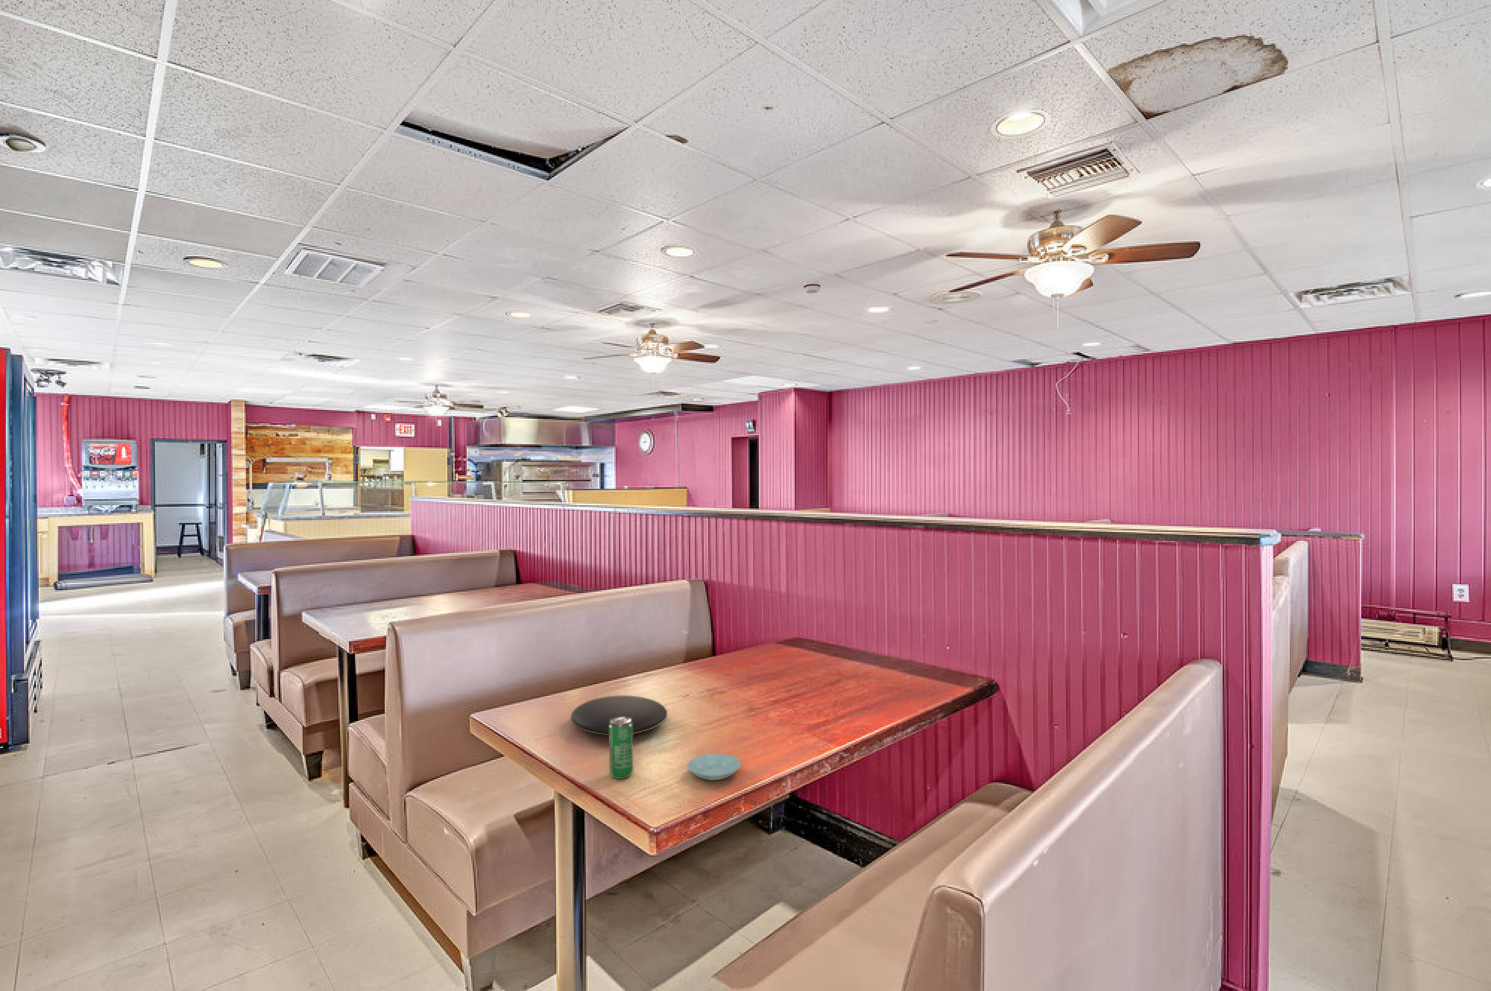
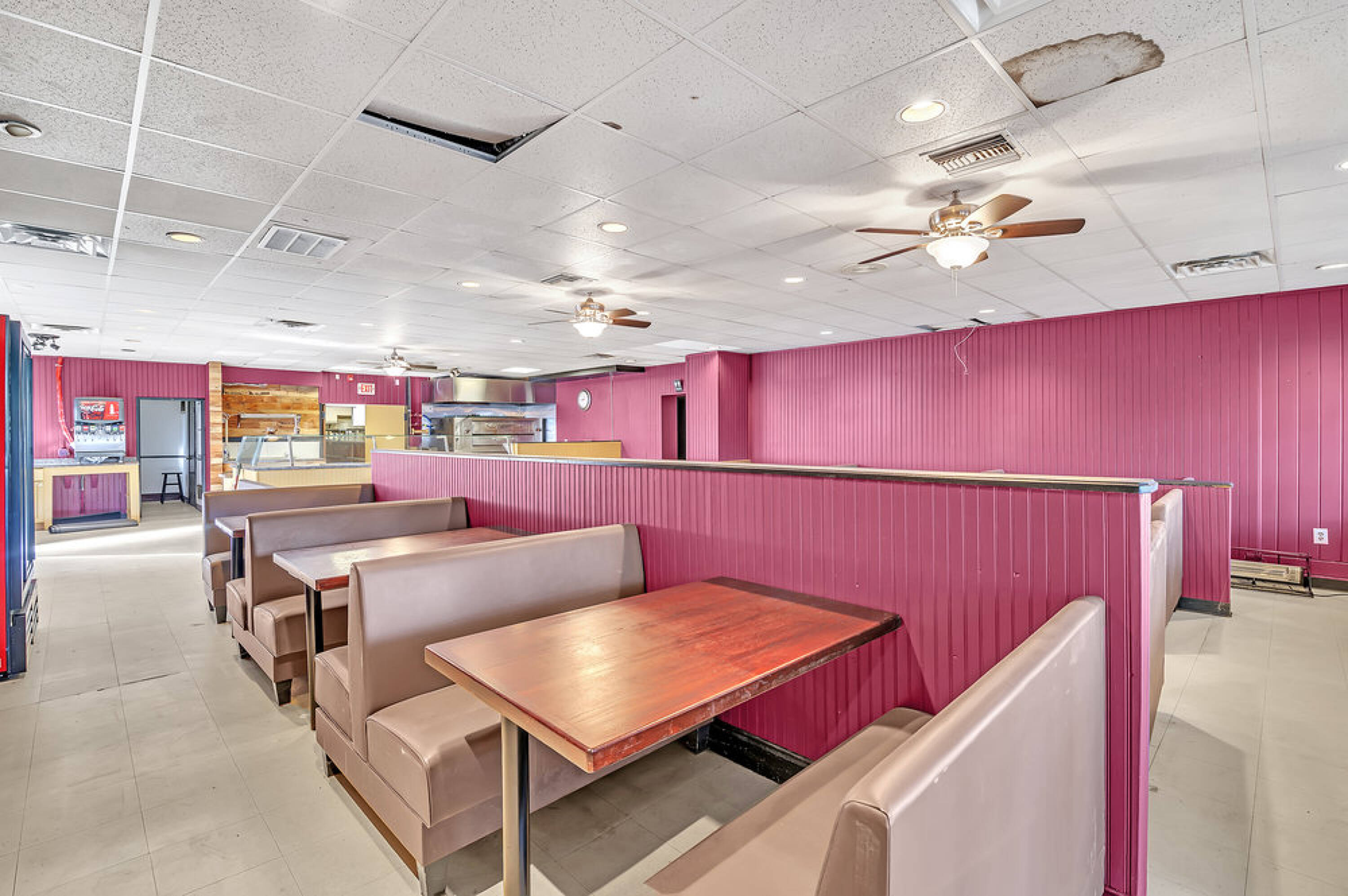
- saucer [687,753,741,781]
- beverage can [608,718,634,780]
- plate [570,695,668,736]
- smoke detector [803,279,821,294]
